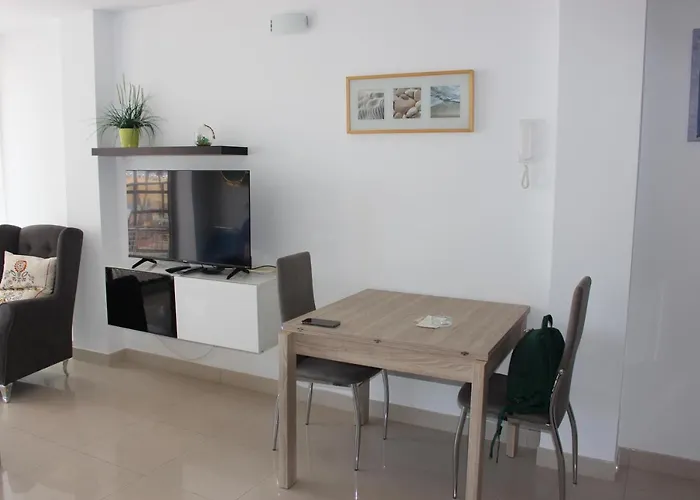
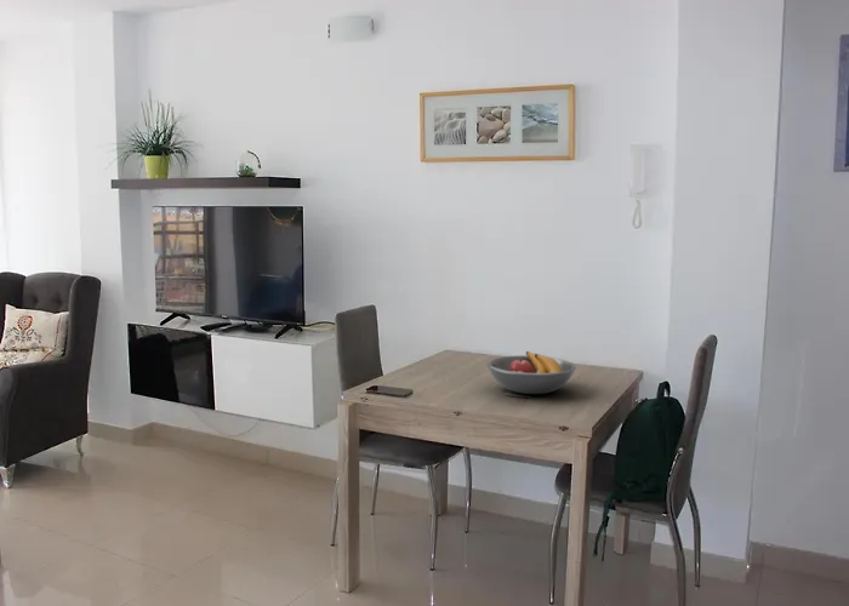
+ fruit bowl [486,350,577,395]
